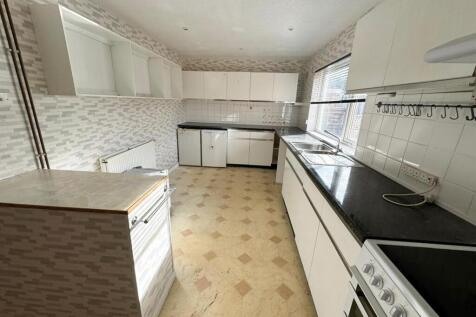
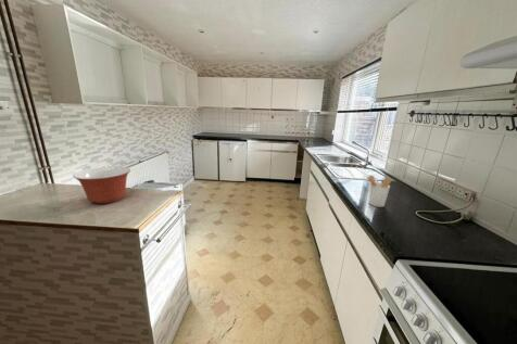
+ utensil holder [364,174,392,208]
+ mixing bowl [72,165,131,205]
